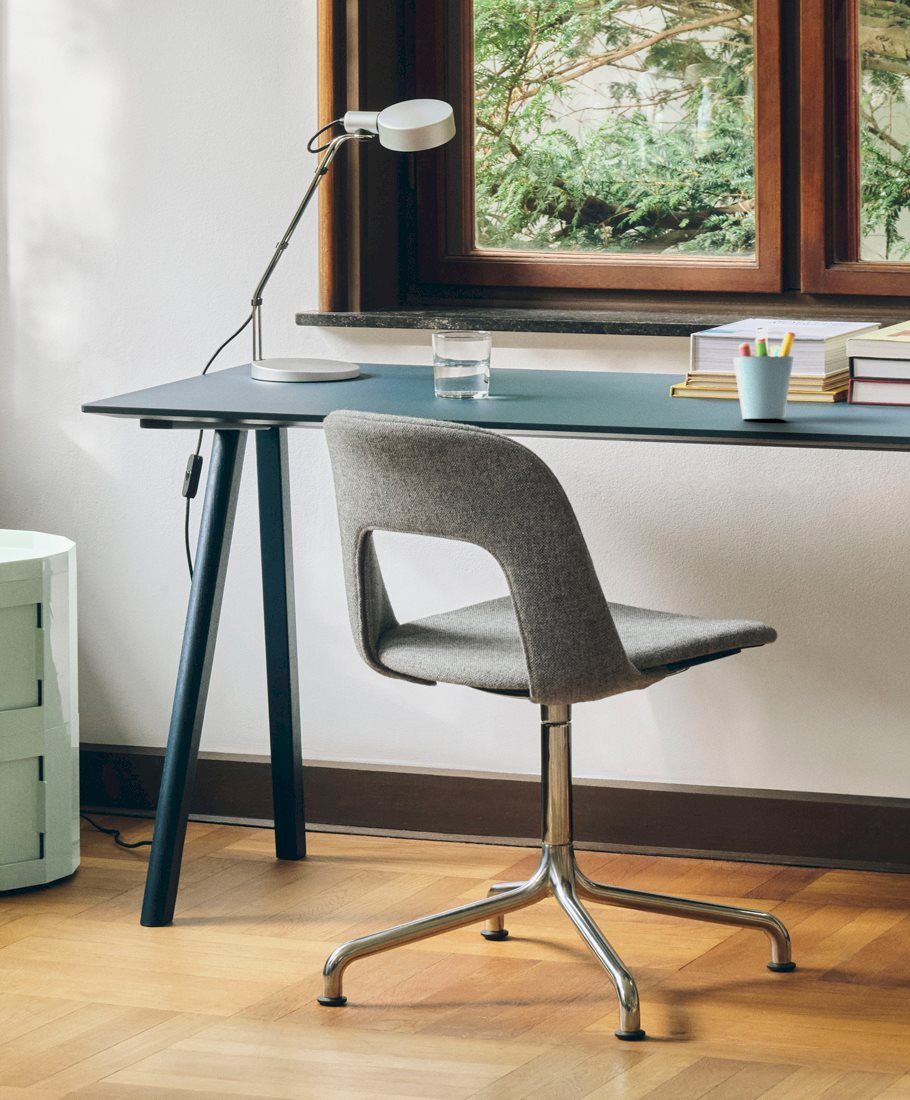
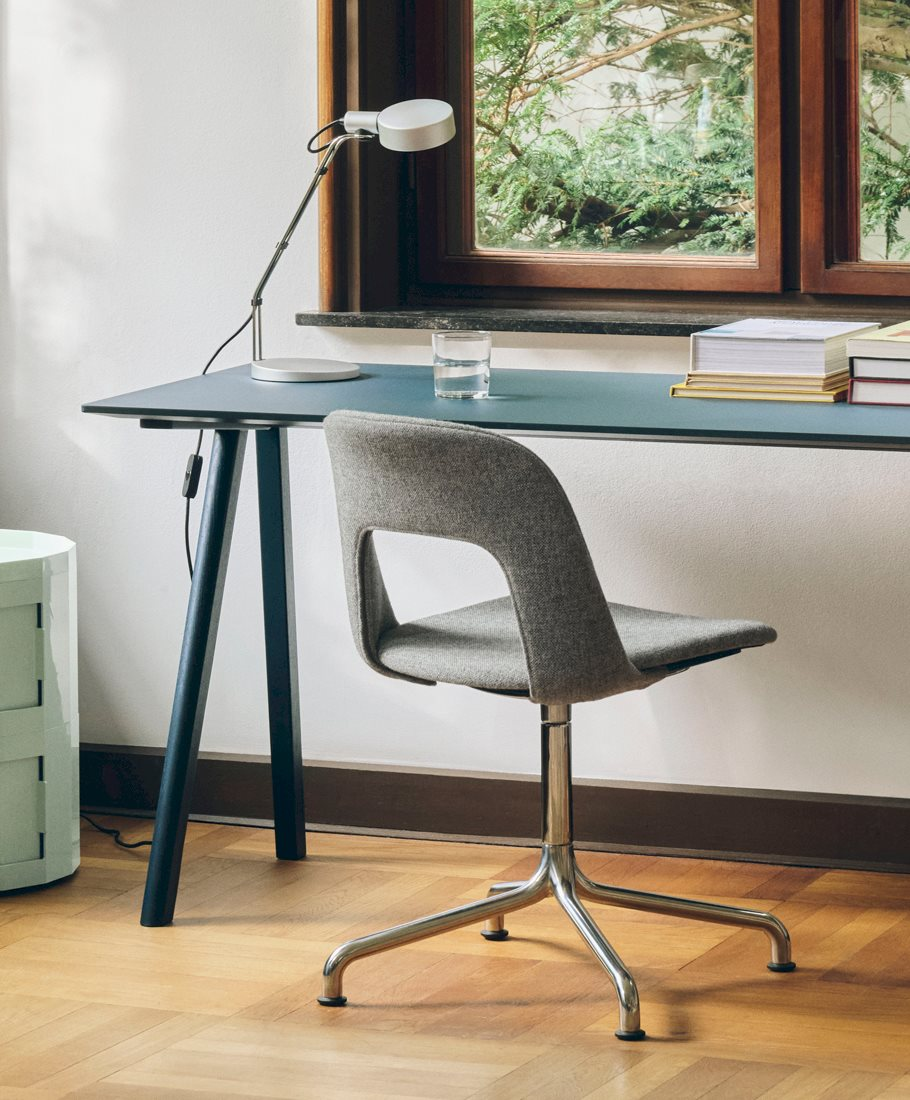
- pen holder [732,325,797,420]
